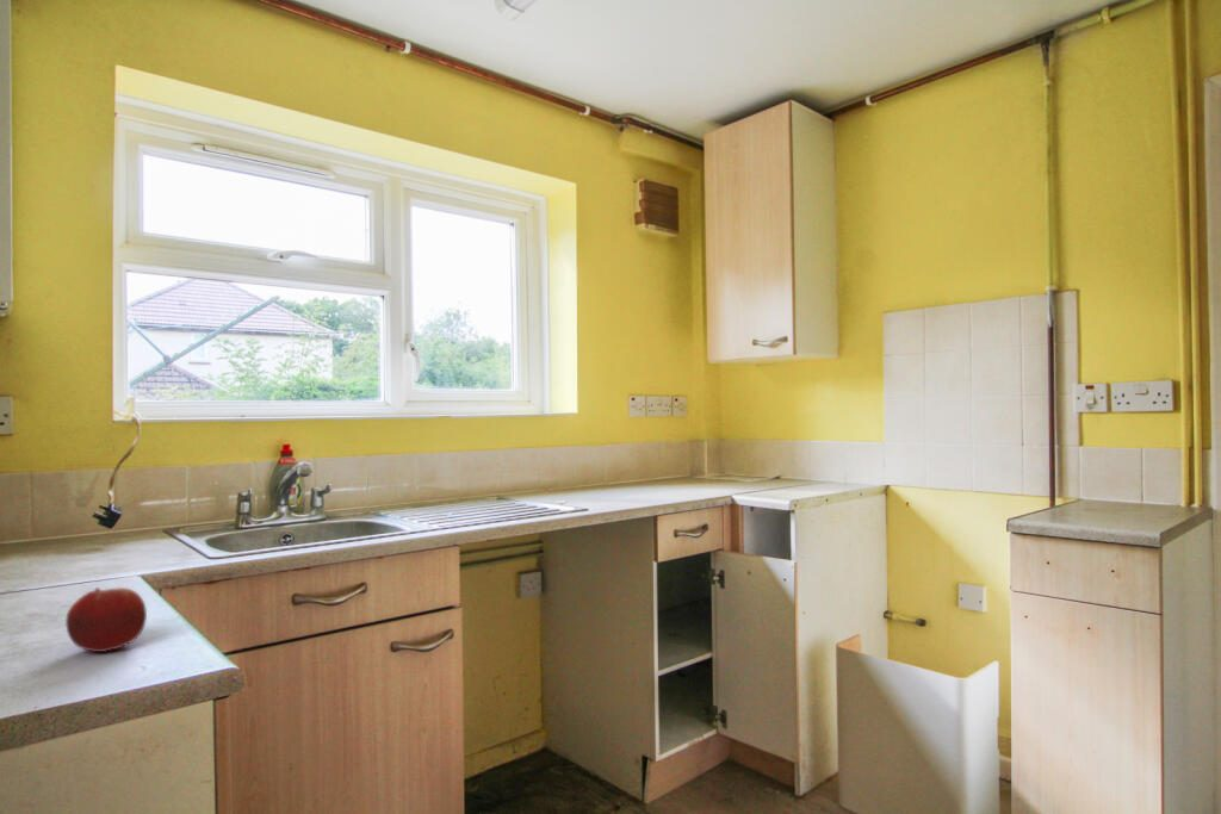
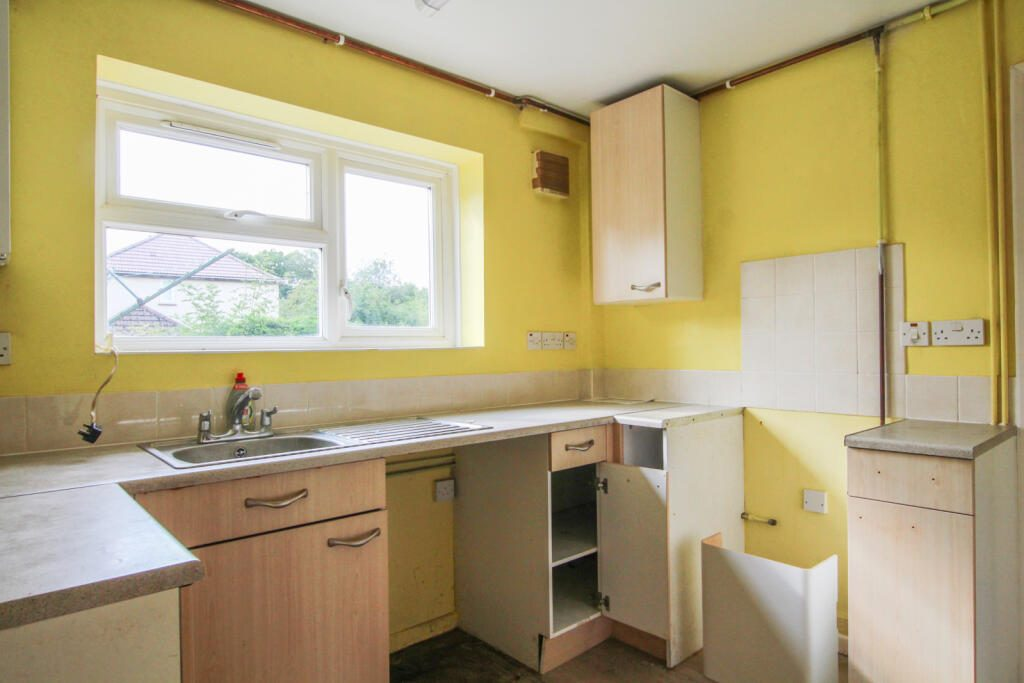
- fruit [64,586,148,653]
